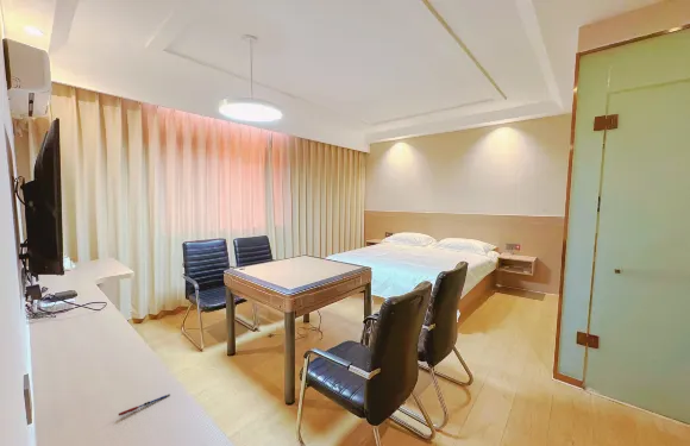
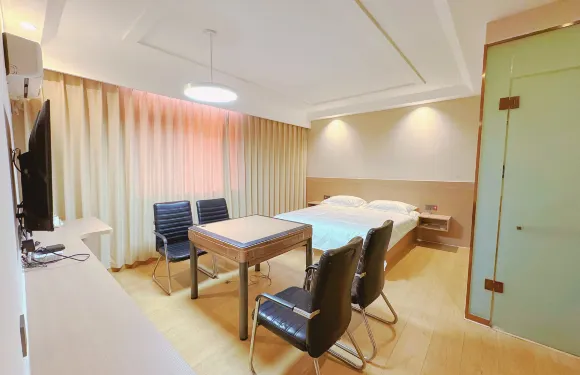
- pen [118,392,171,417]
